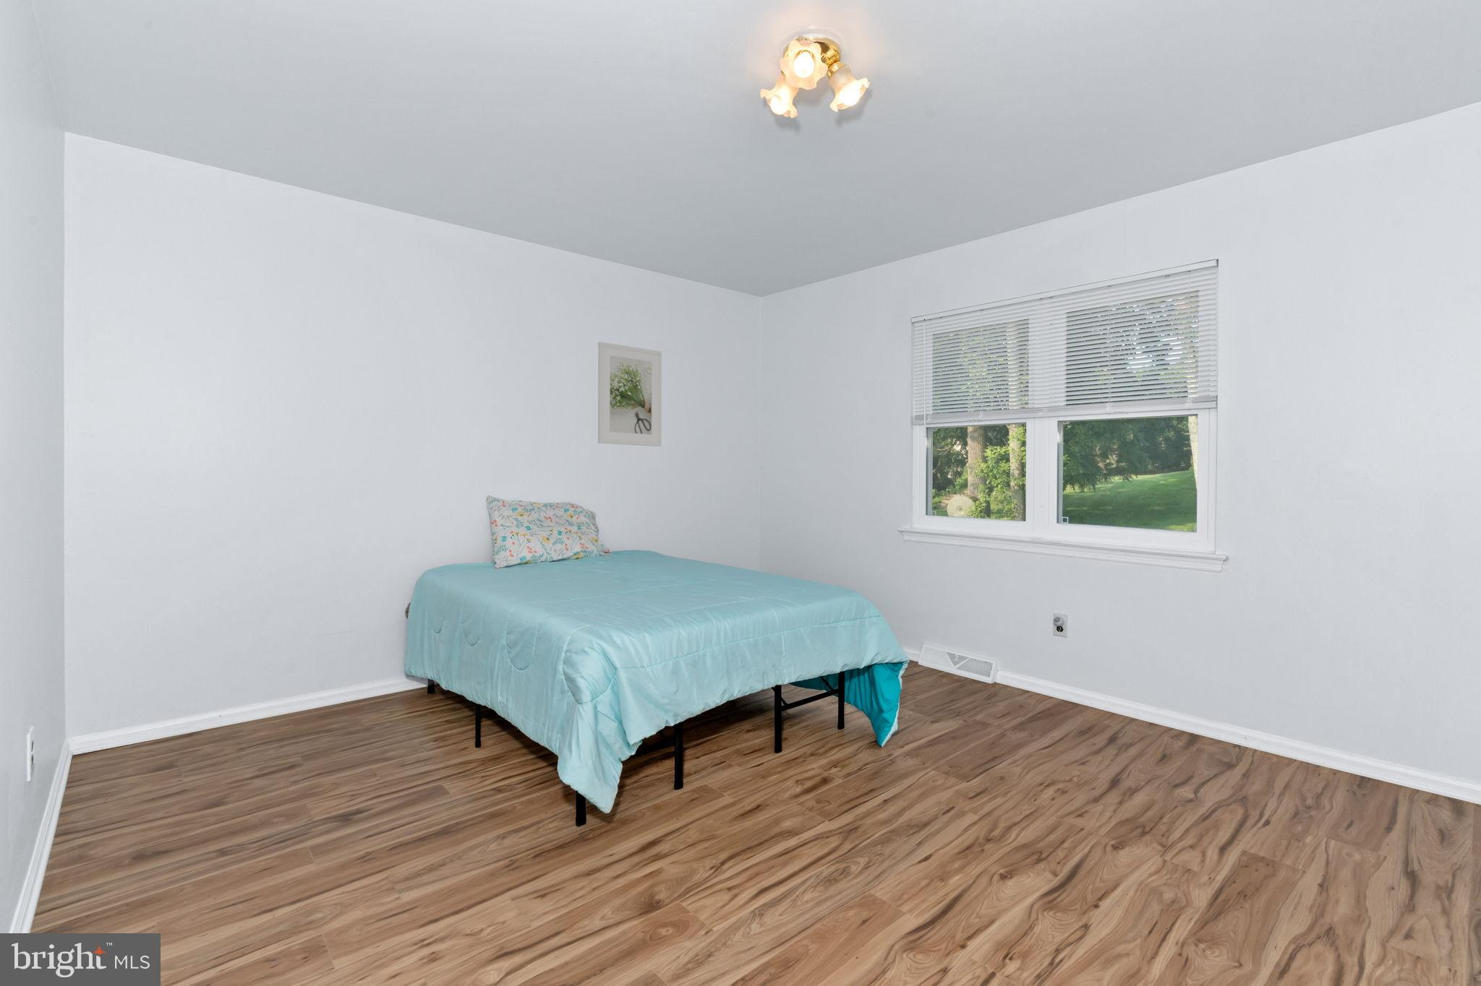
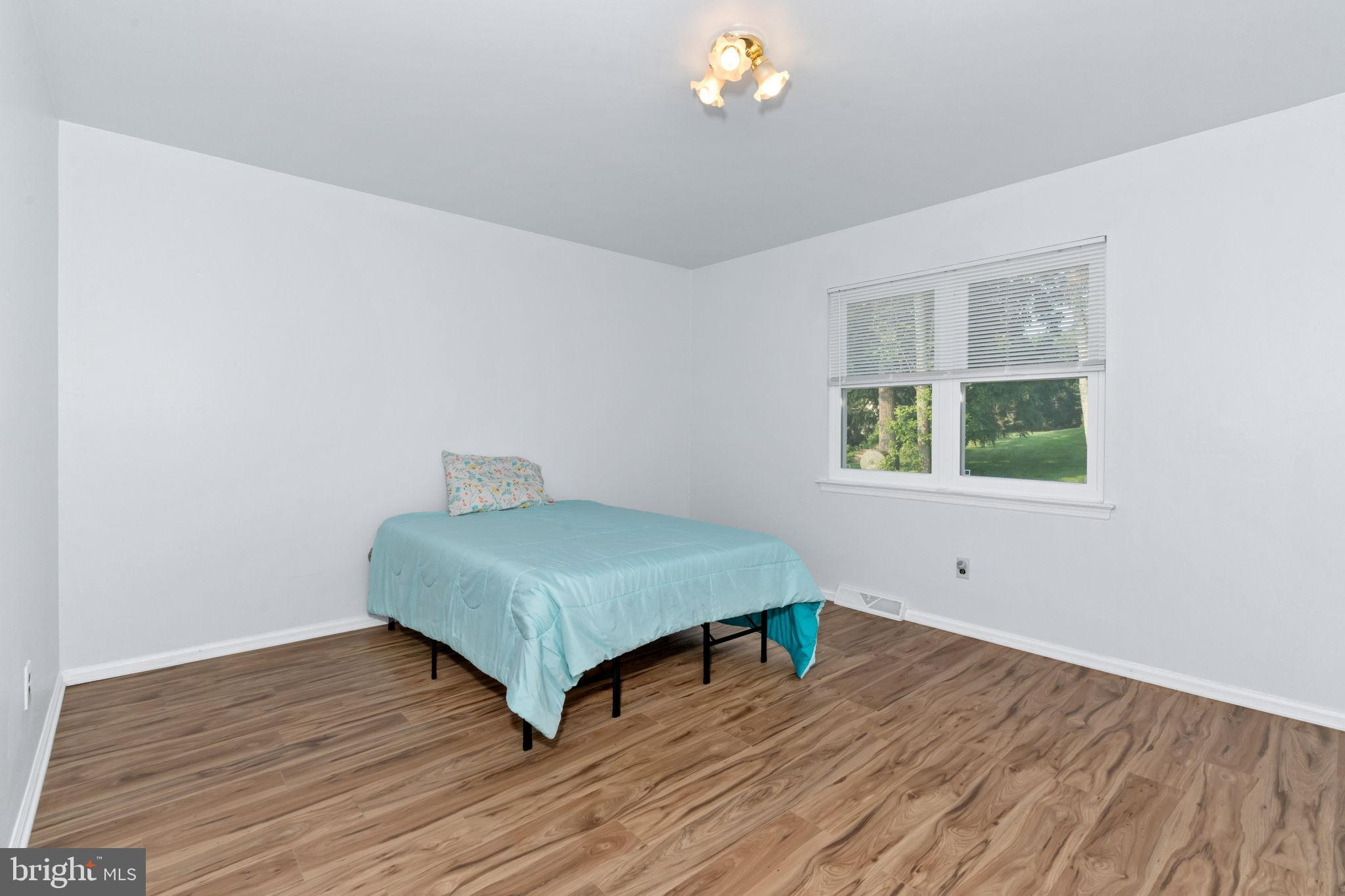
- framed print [597,341,663,447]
